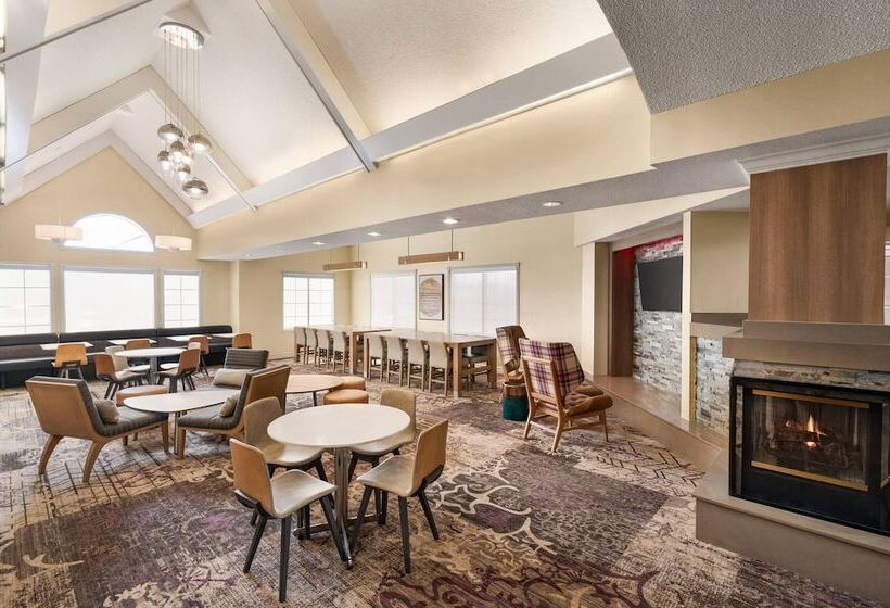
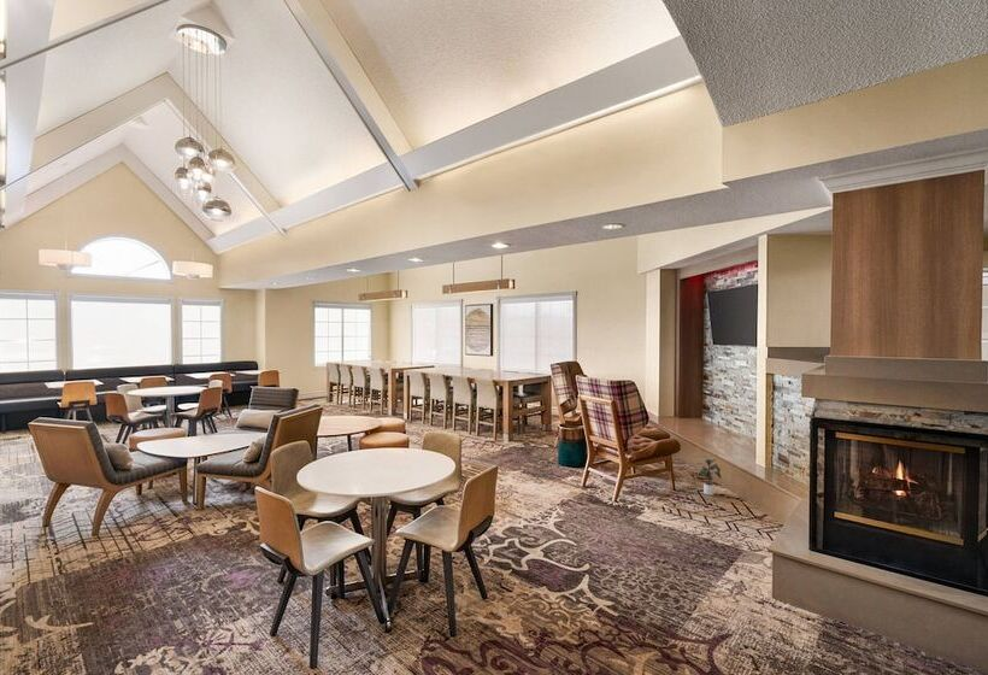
+ potted plant [695,454,723,497]
